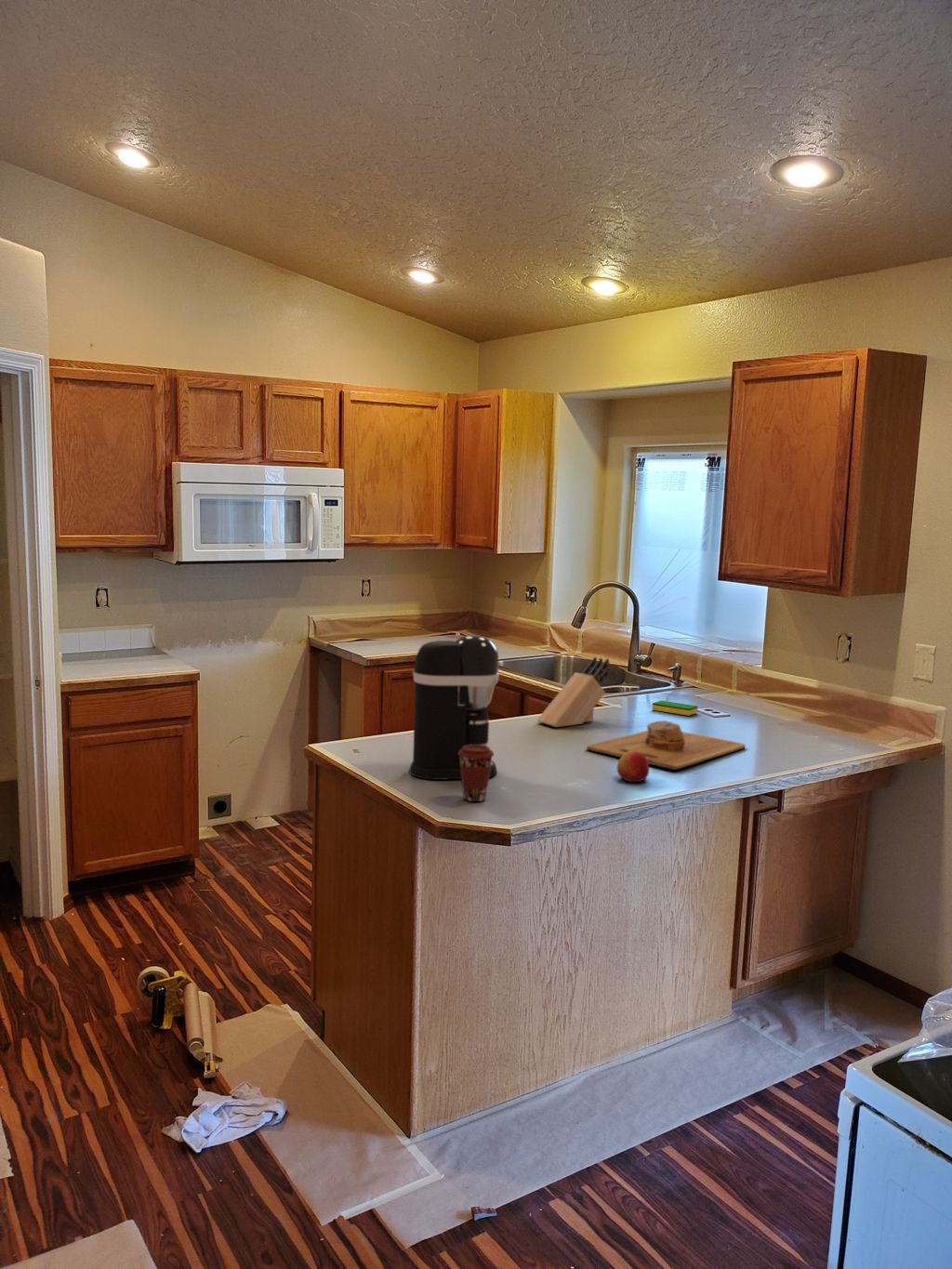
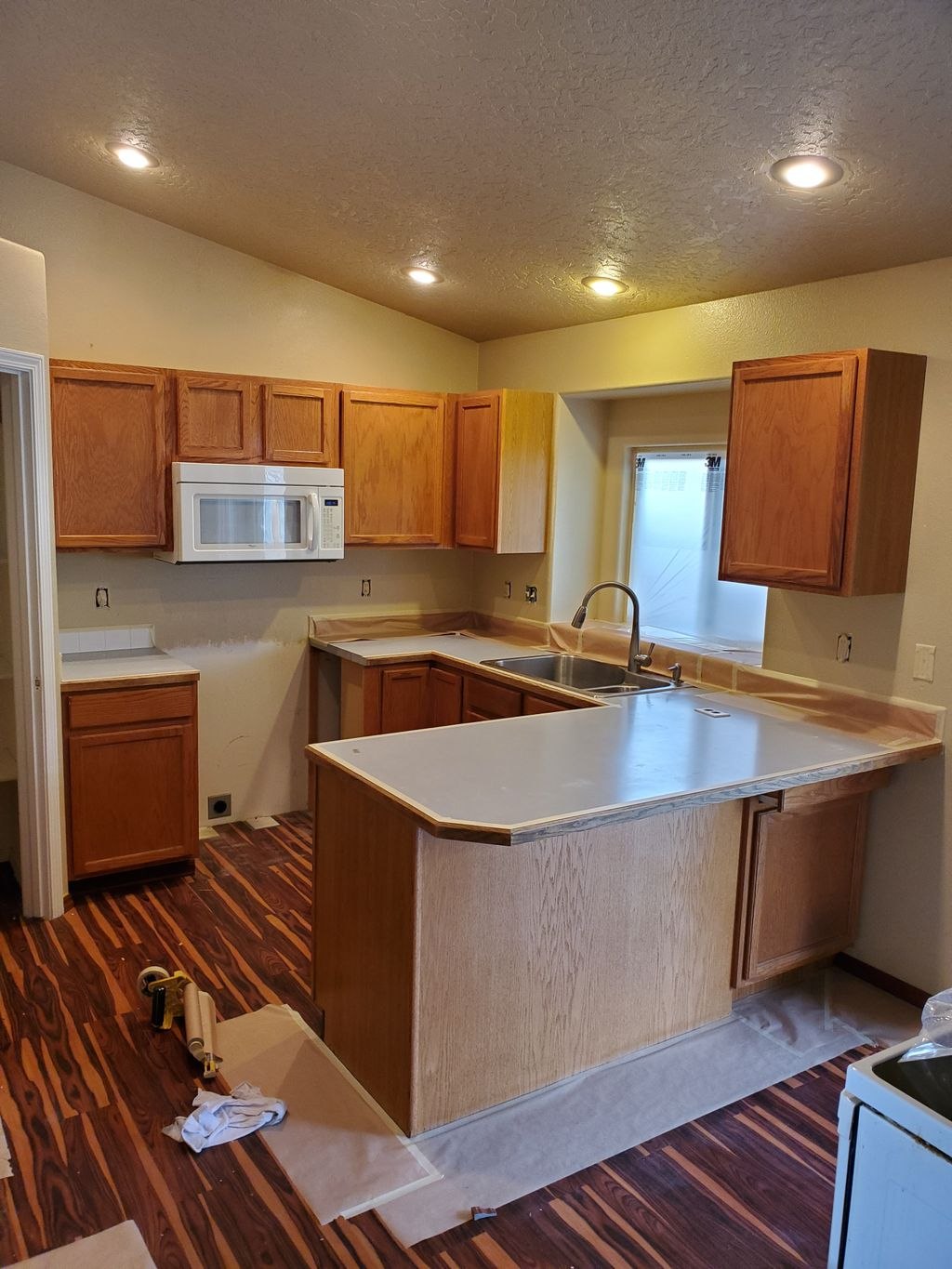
- dish sponge [651,700,699,717]
- coffee cup [458,745,495,802]
- apple [616,751,650,783]
- coffee maker [408,634,500,781]
- cutting board [586,720,747,771]
- knife block [536,656,611,728]
